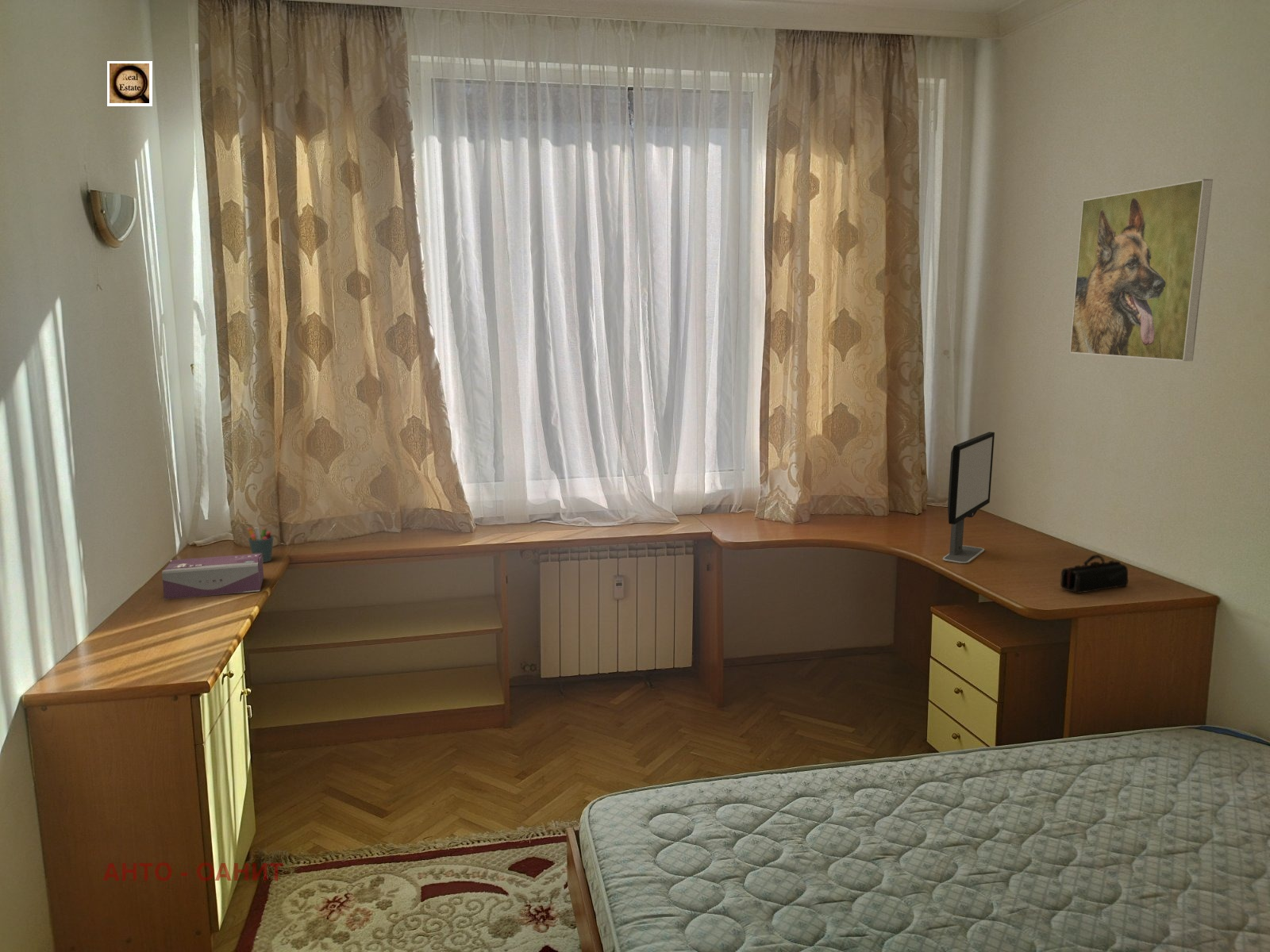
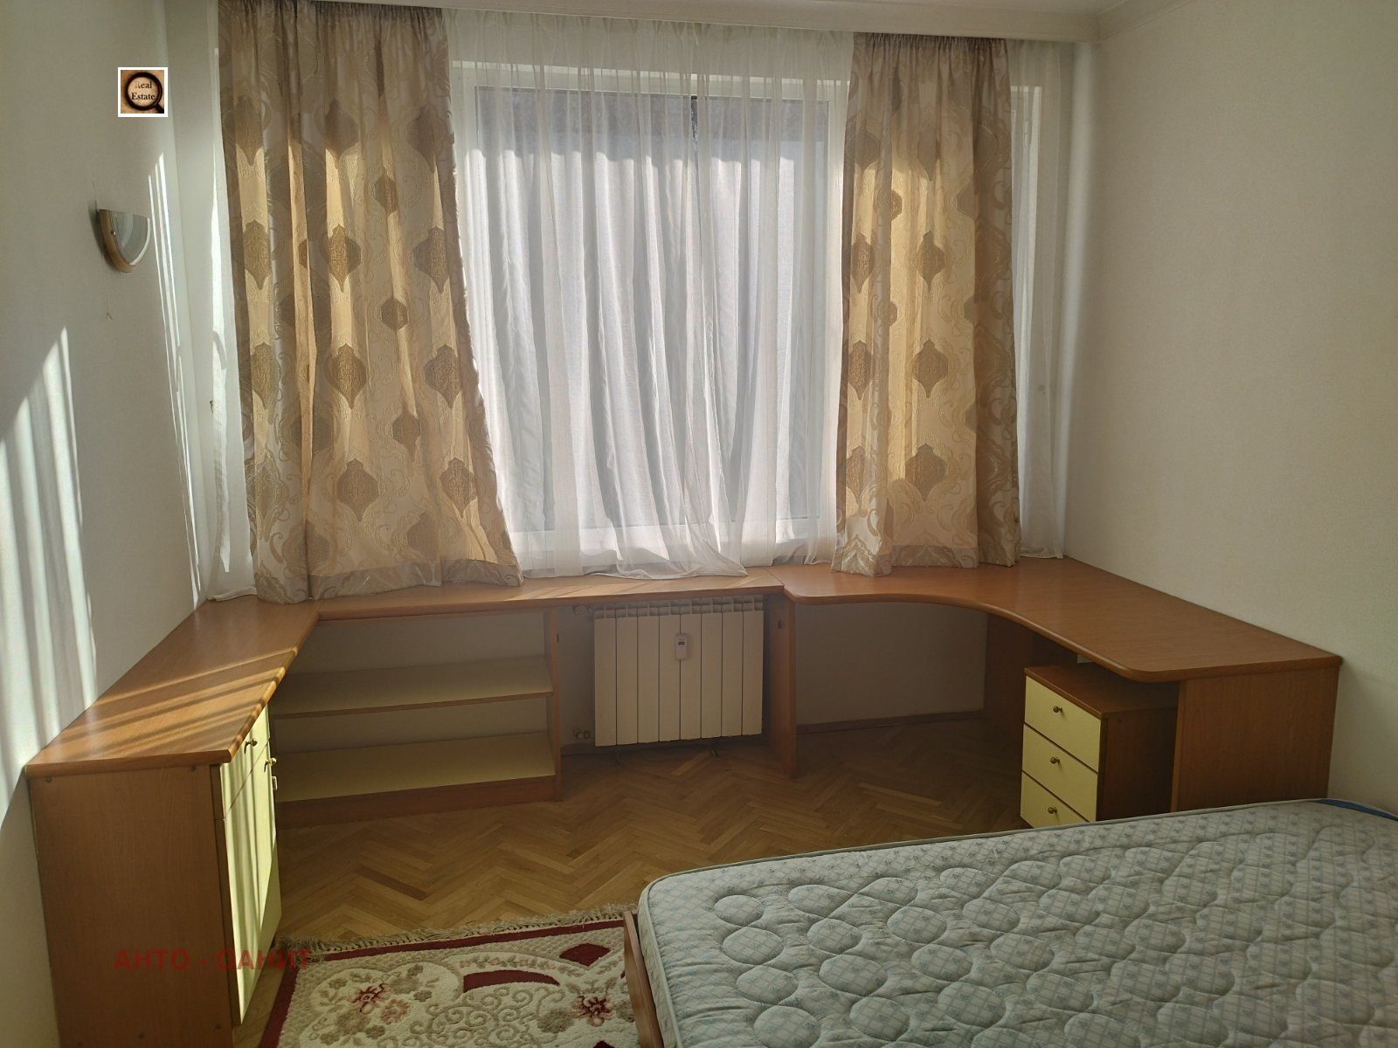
- pencil case [1060,554,1129,594]
- tissue box [161,553,264,600]
- pen holder [247,527,274,563]
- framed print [1069,178,1214,362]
- computer monitor [942,432,995,564]
